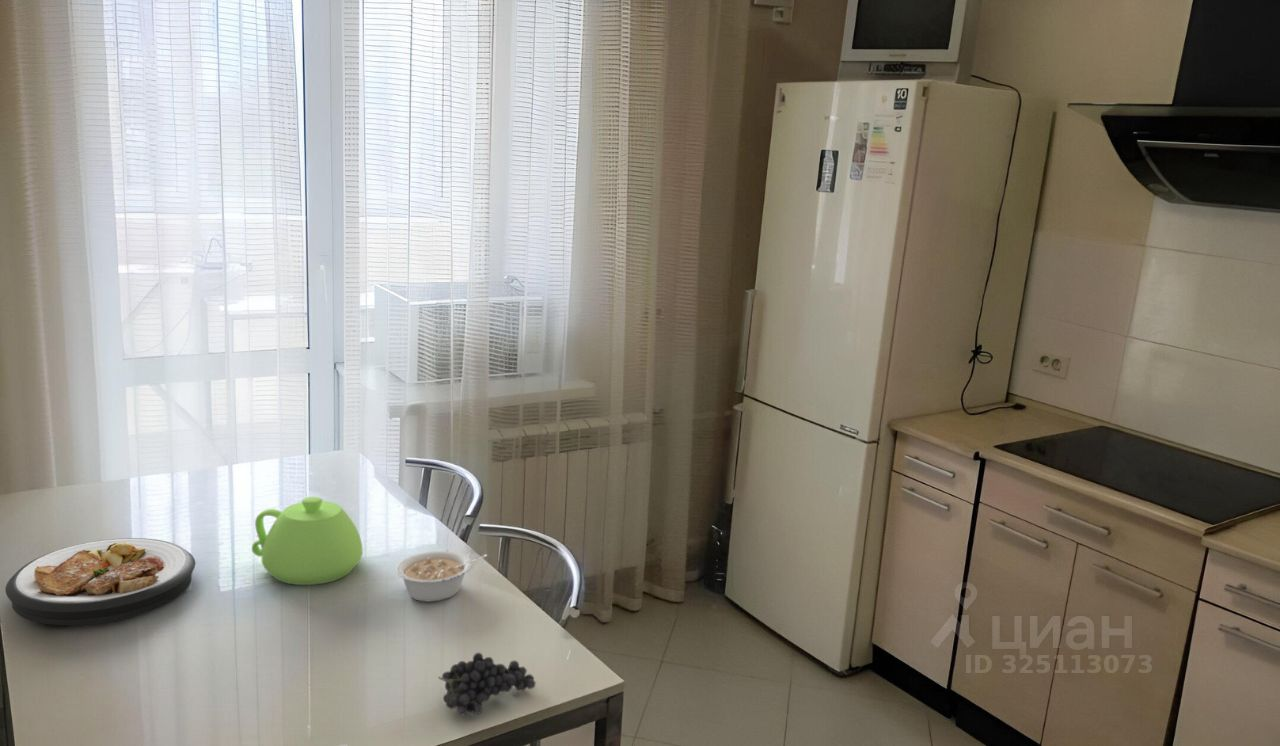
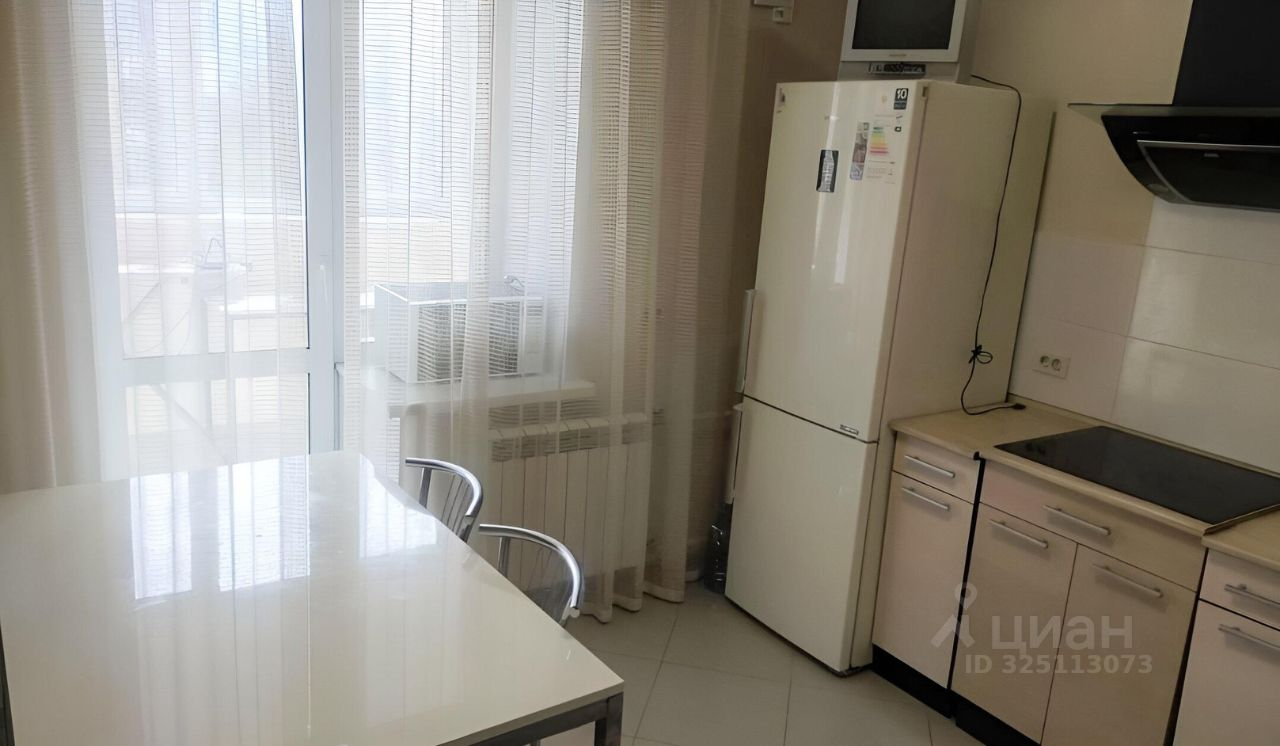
- teapot [251,496,364,586]
- fruit [437,652,537,716]
- legume [395,550,488,602]
- plate [4,537,196,626]
